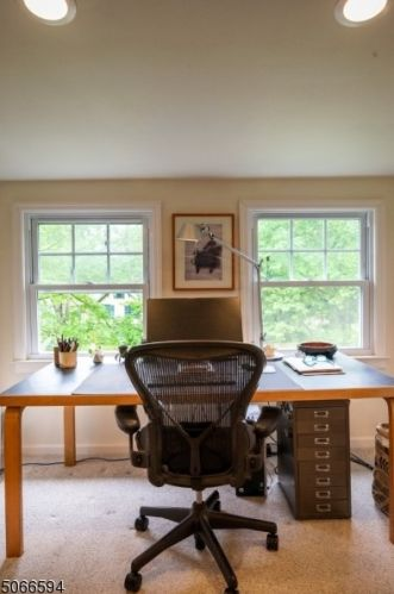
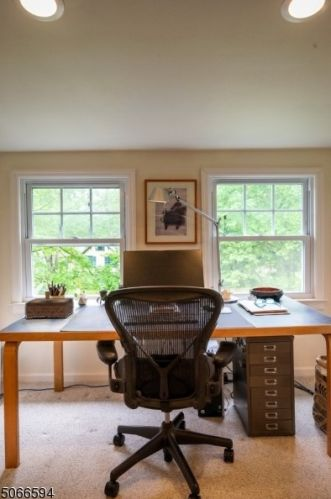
+ tissue box [24,297,75,320]
